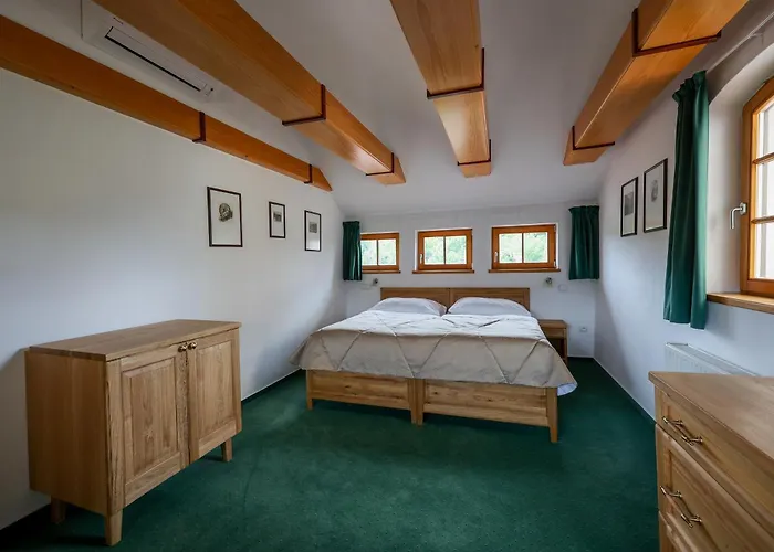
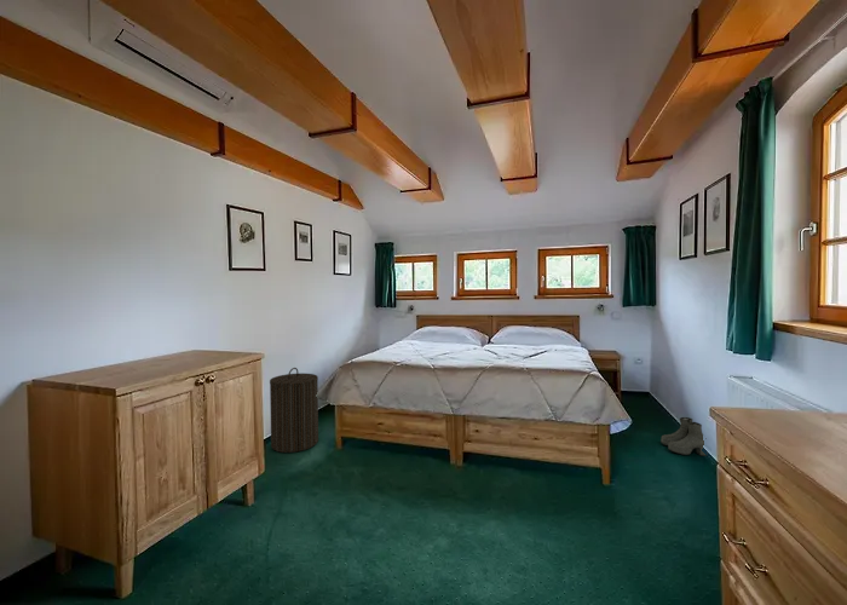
+ laundry hamper [269,367,319,454]
+ boots [659,416,708,457]
